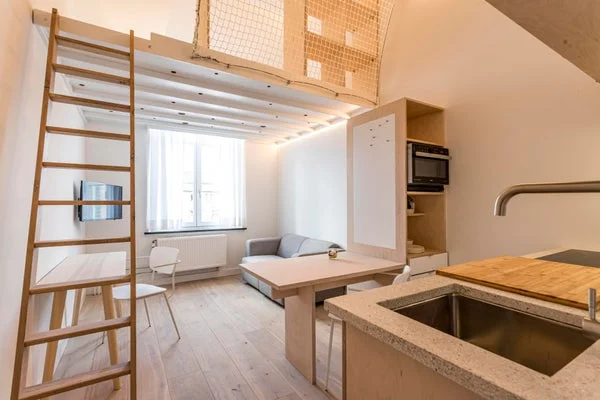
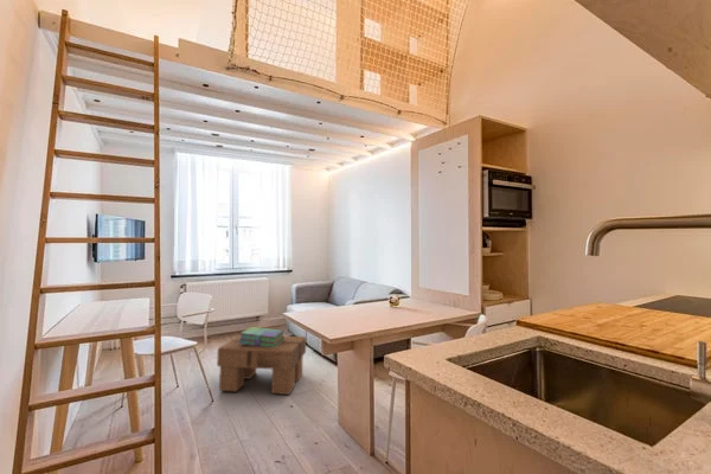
+ footstool [216,334,307,396]
+ stack of books [238,326,286,347]
